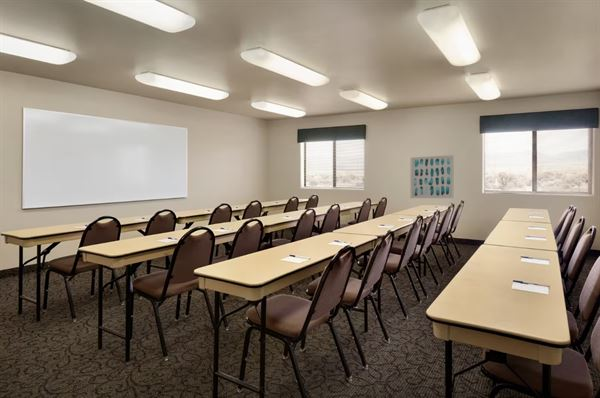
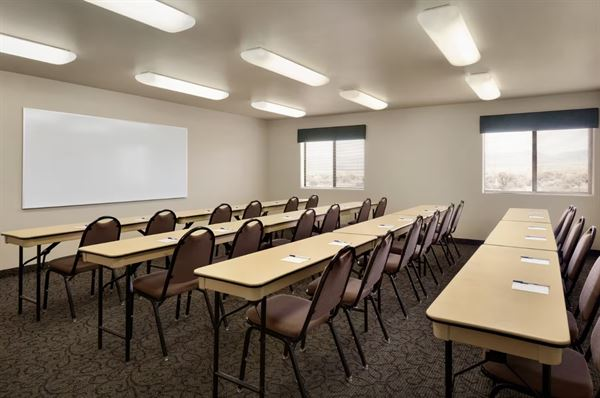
- wall art [409,154,455,199]
